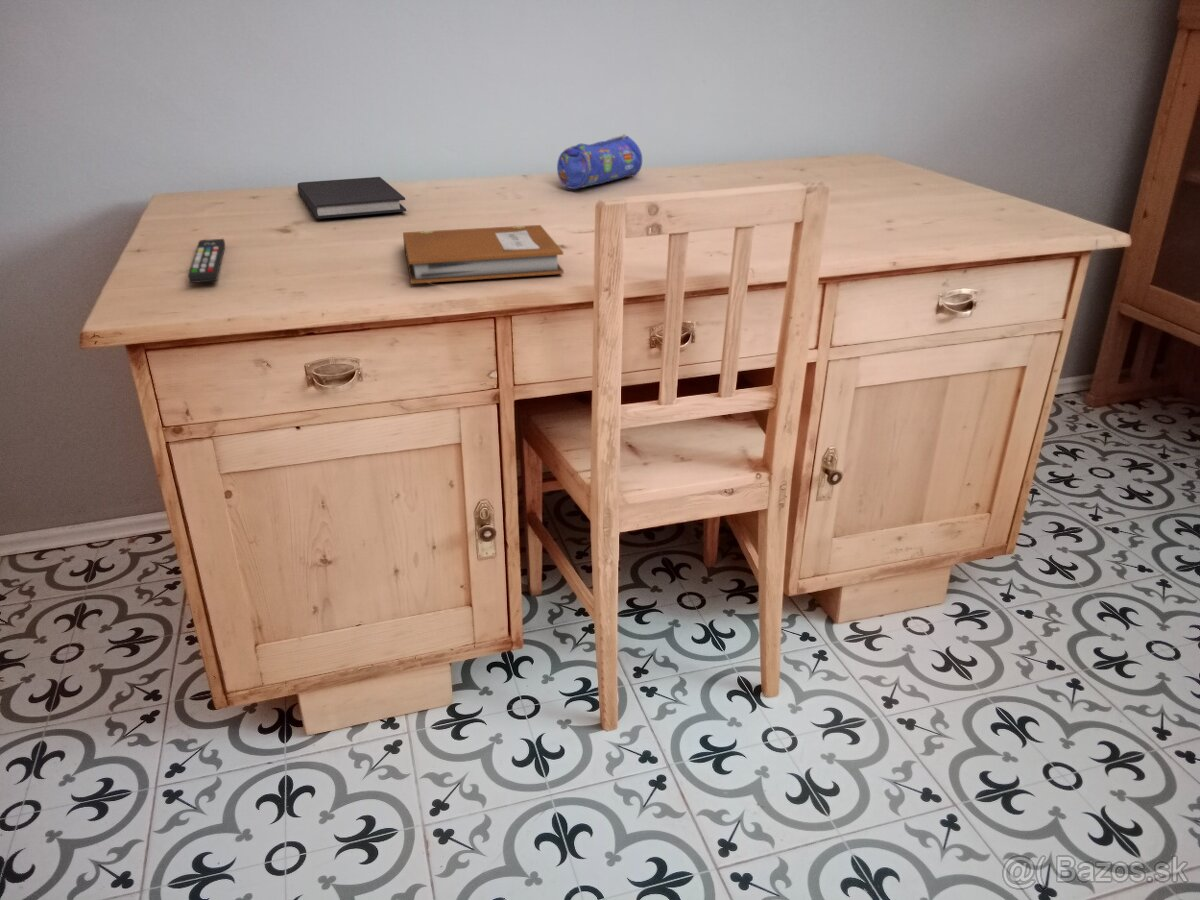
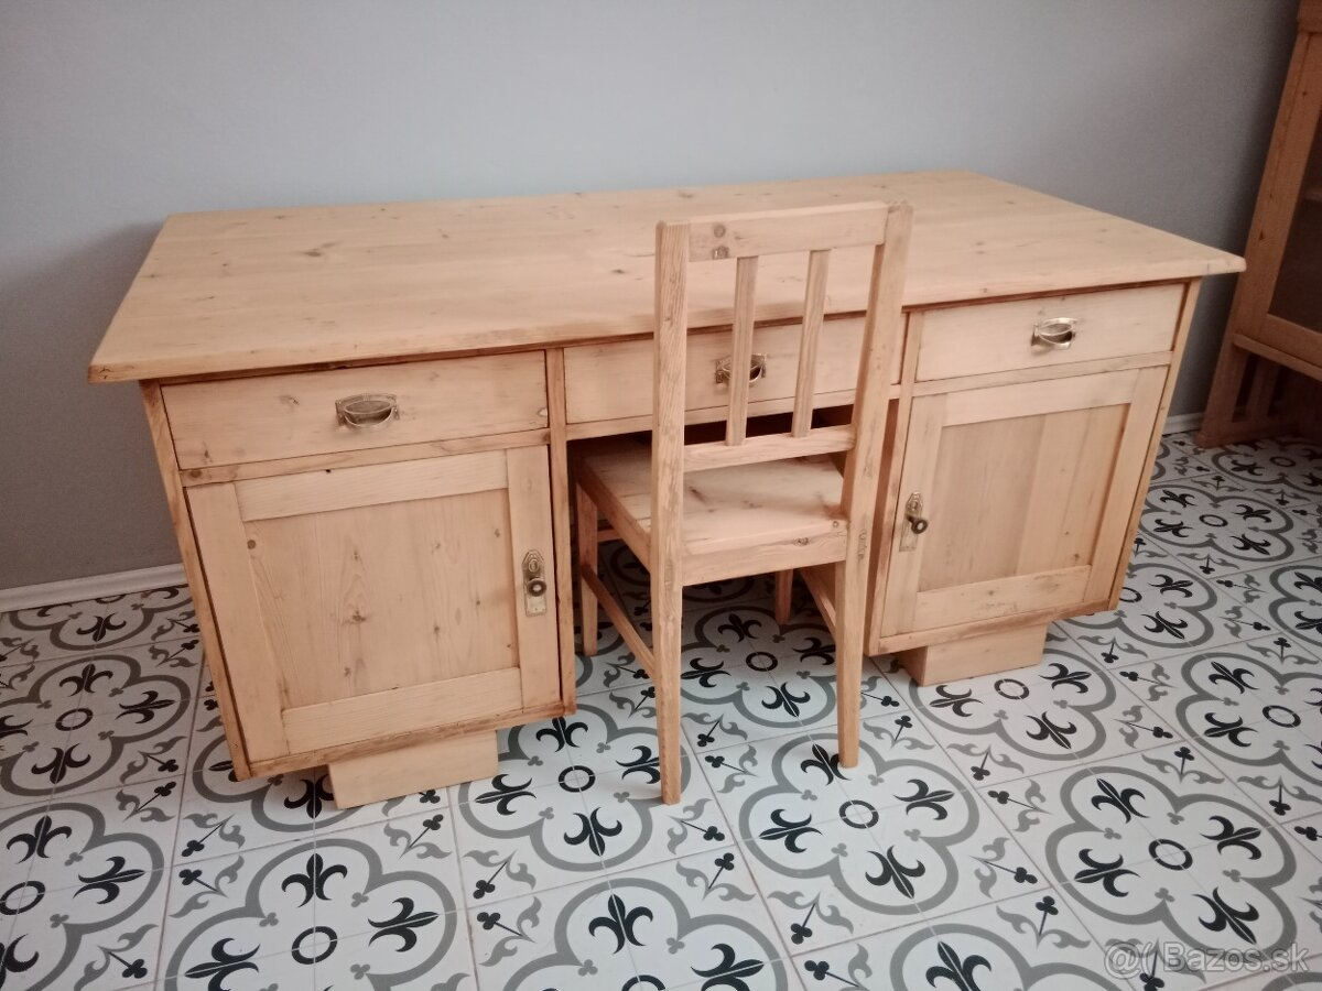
- diary [296,176,407,219]
- pencil case [556,133,643,190]
- remote control [187,238,226,284]
- notebook [402,224,565,285]
